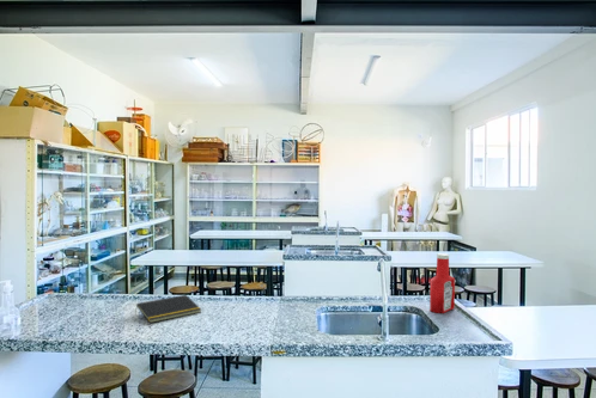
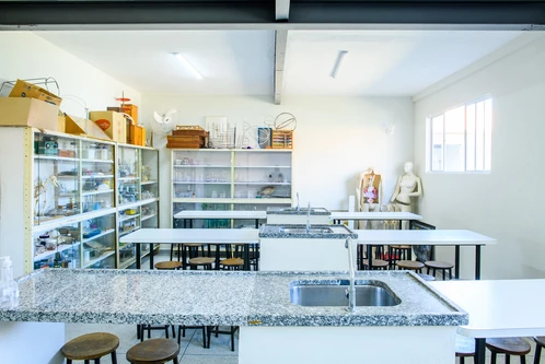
- soap bottle [428,252,456,314]
- notepad [134,294,202,324]
